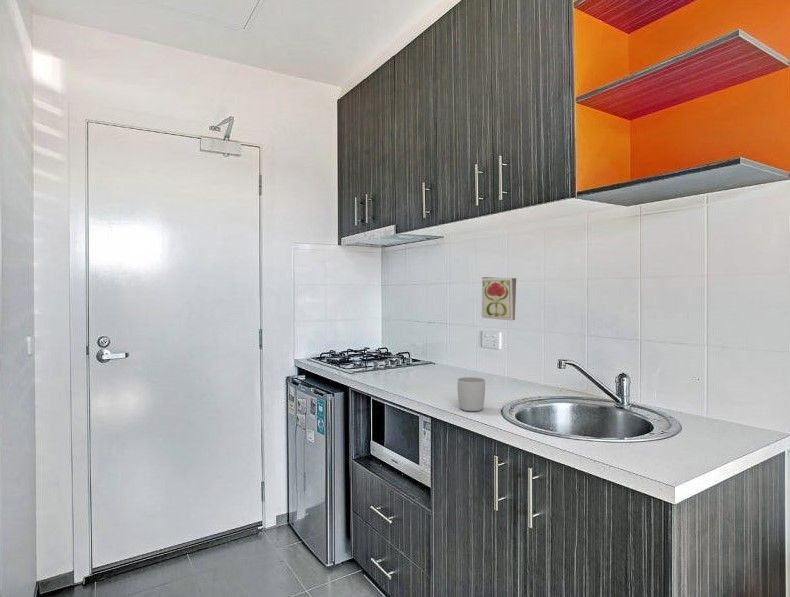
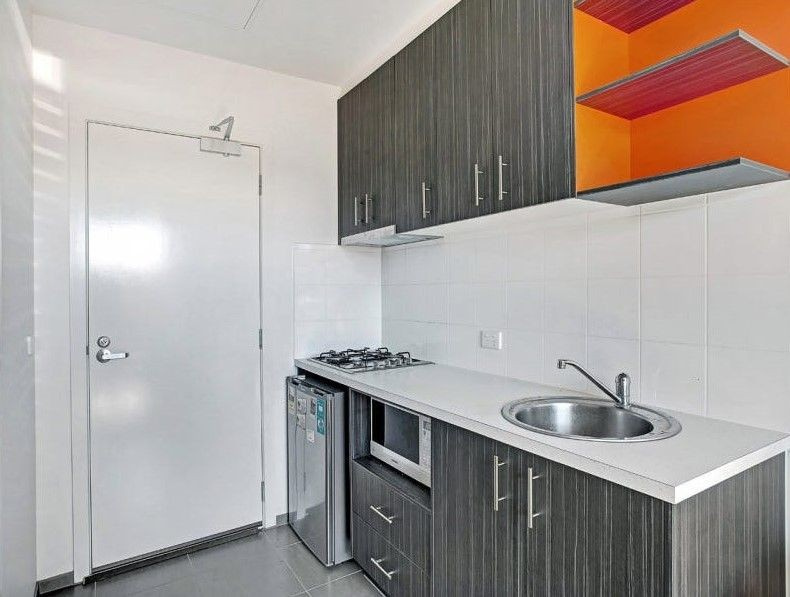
- mug [457,376,486,412]
- decorative tile [481,276,517,321]
